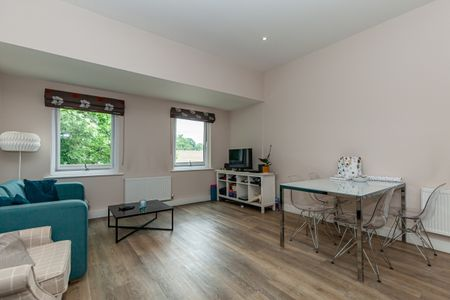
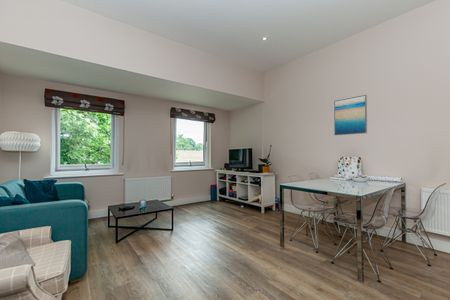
+ wall art [333,94,368,136]
